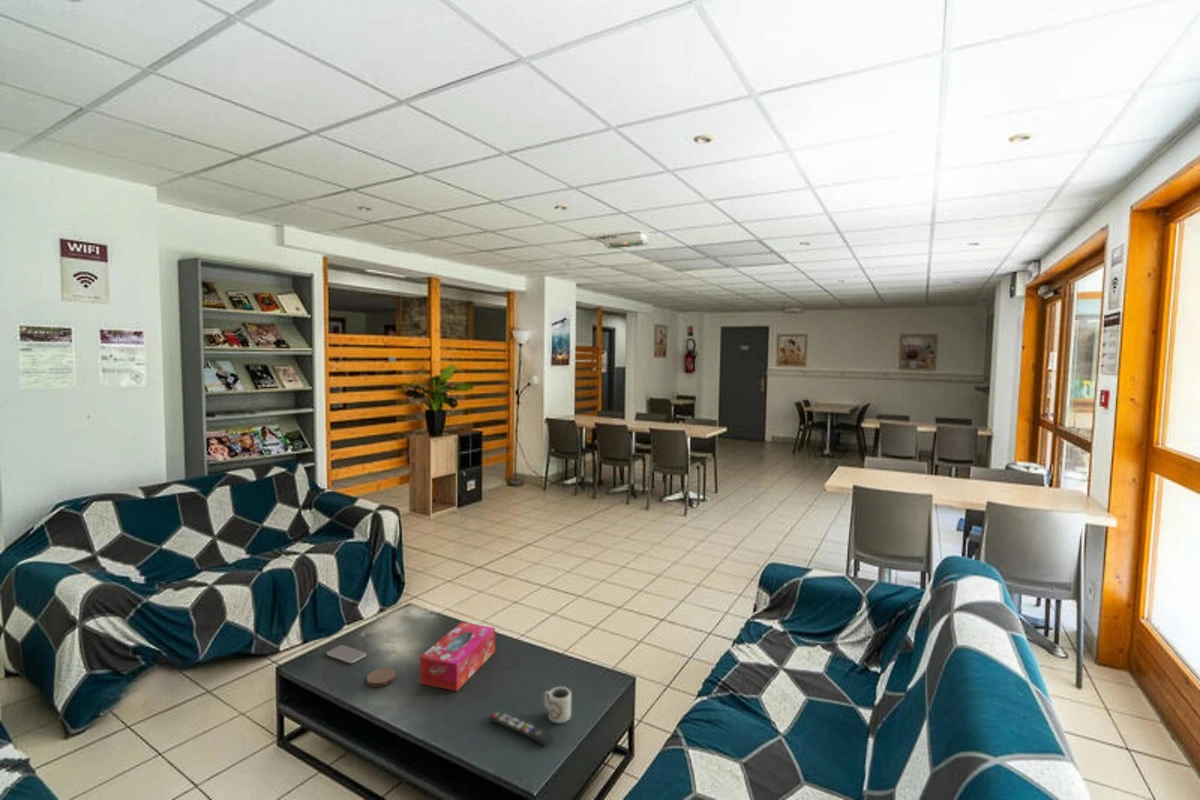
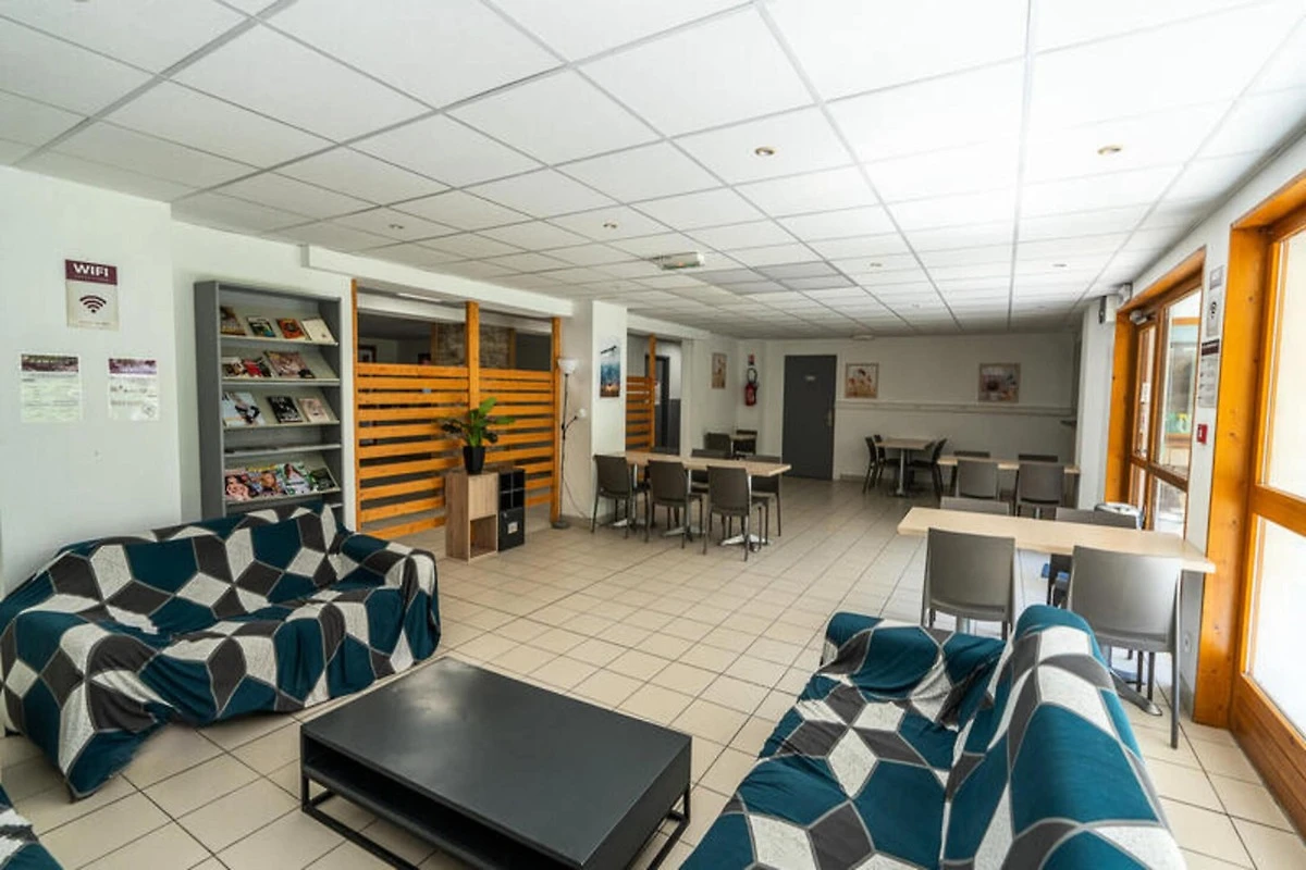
- tissue box [419,621,496,692]
- remote control [488,709,554,747]
- cup [542,686,572,725]
- smartphone [326,644,367,664]
- coaster [366,667,397,688]
